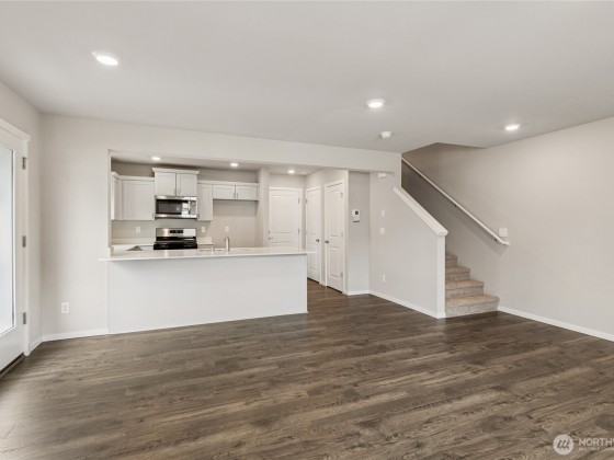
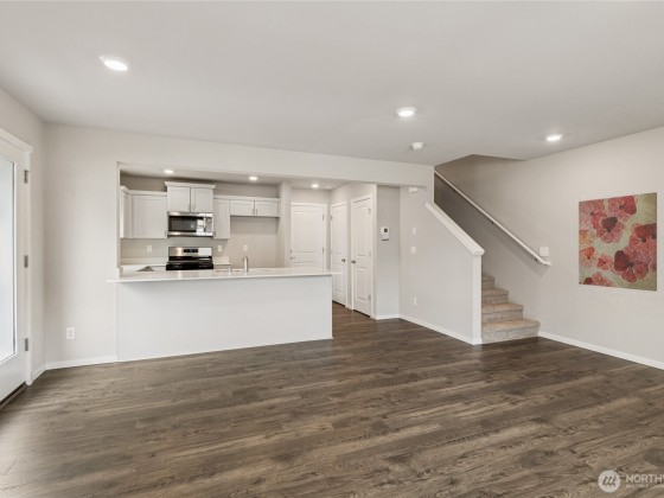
+ wall art [577,191,658,293]
